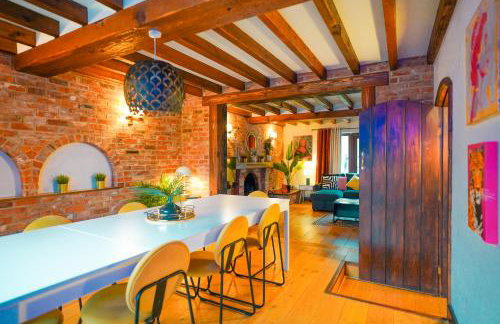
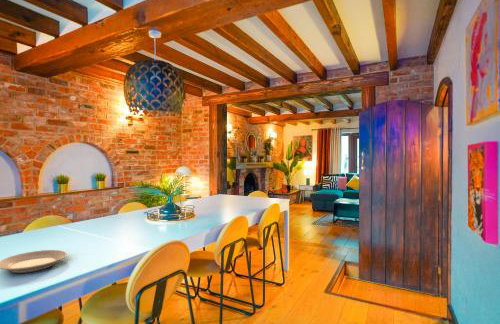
+ plate [0,249,68,274]
